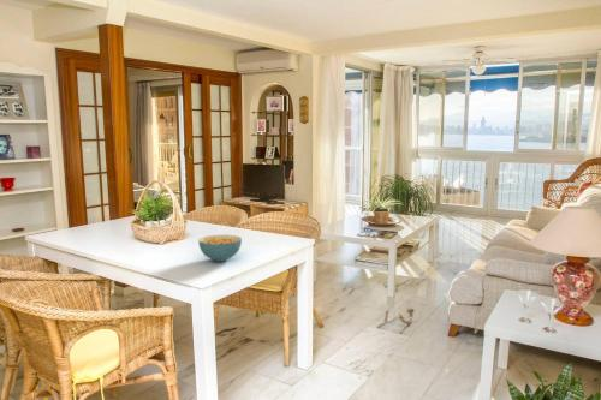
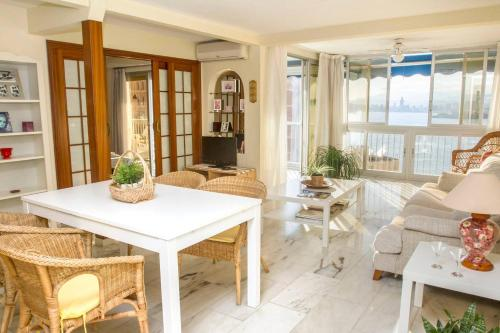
- cereal bowl [197,233,243,263]
